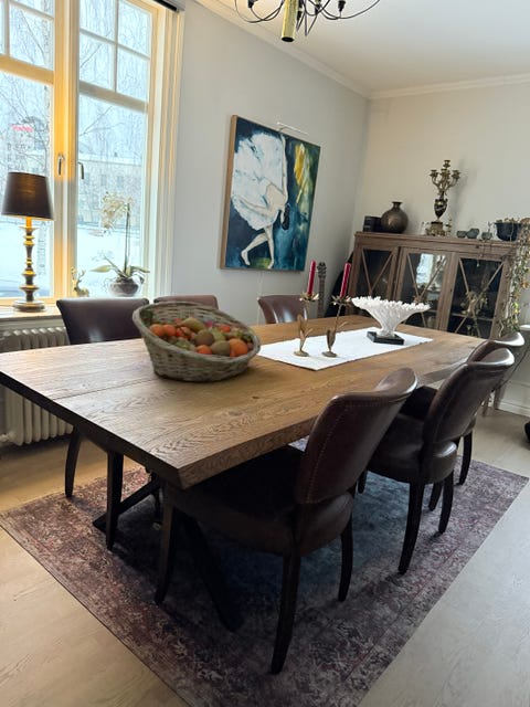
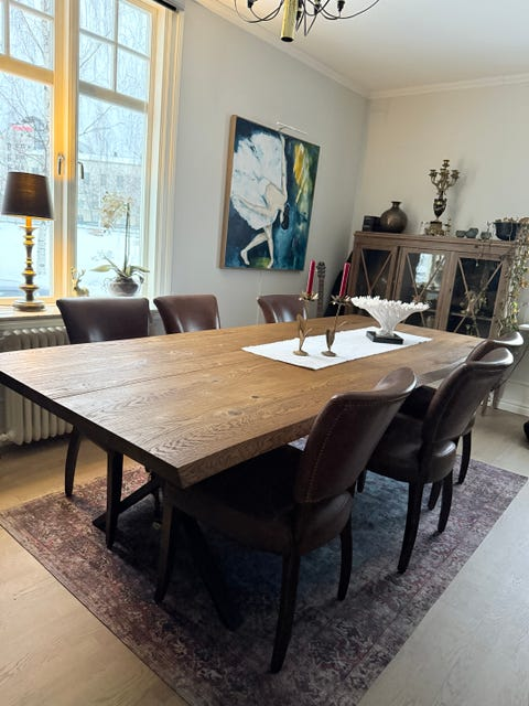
- fruit basket [131,300,262,383]
